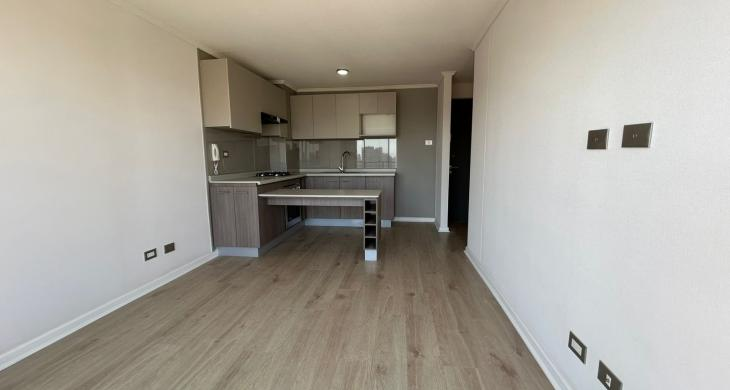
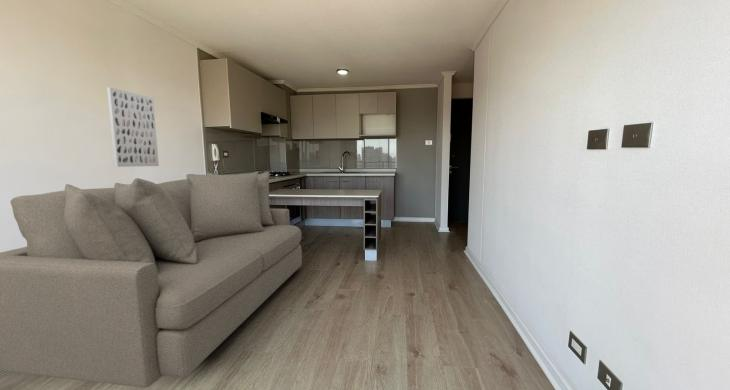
+ wall art [106,86,160,168]
+ sofa [0,171,303,388]
